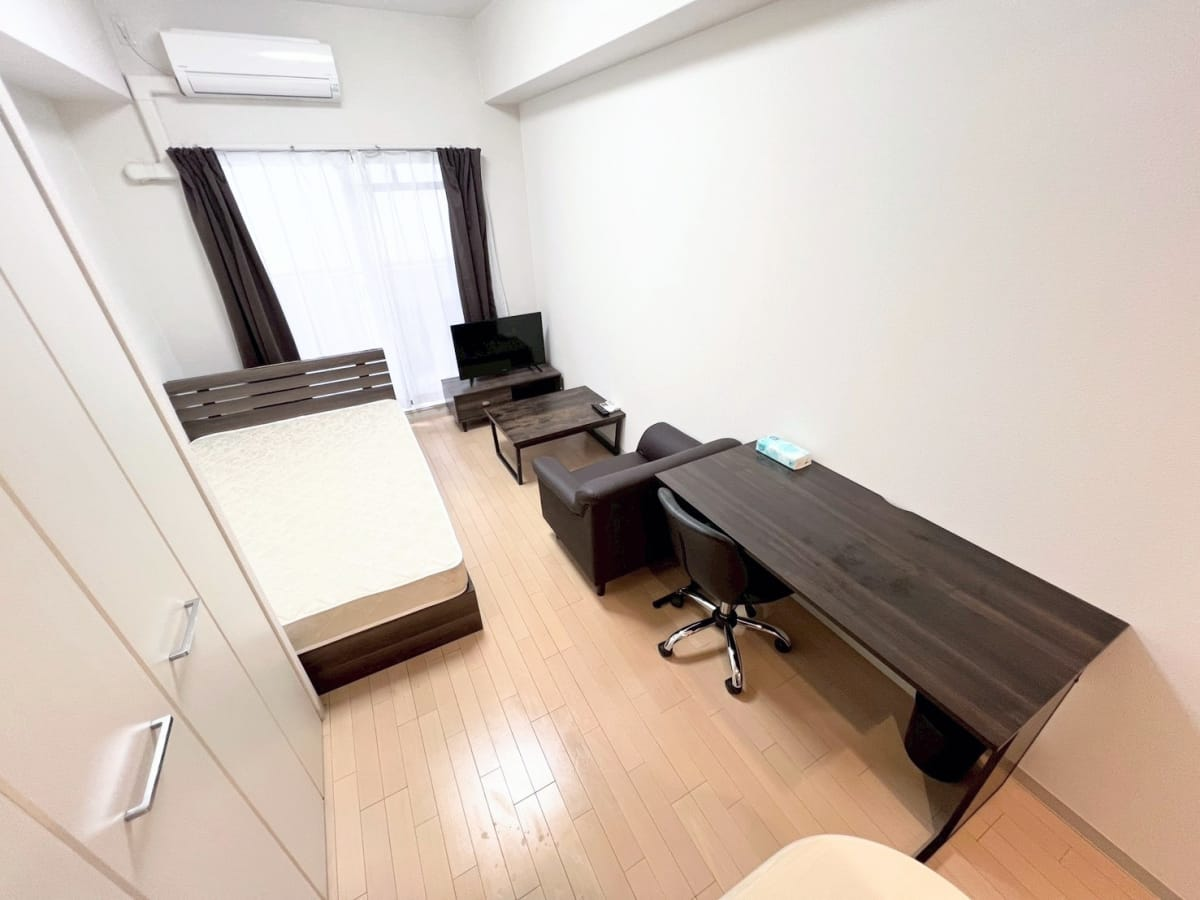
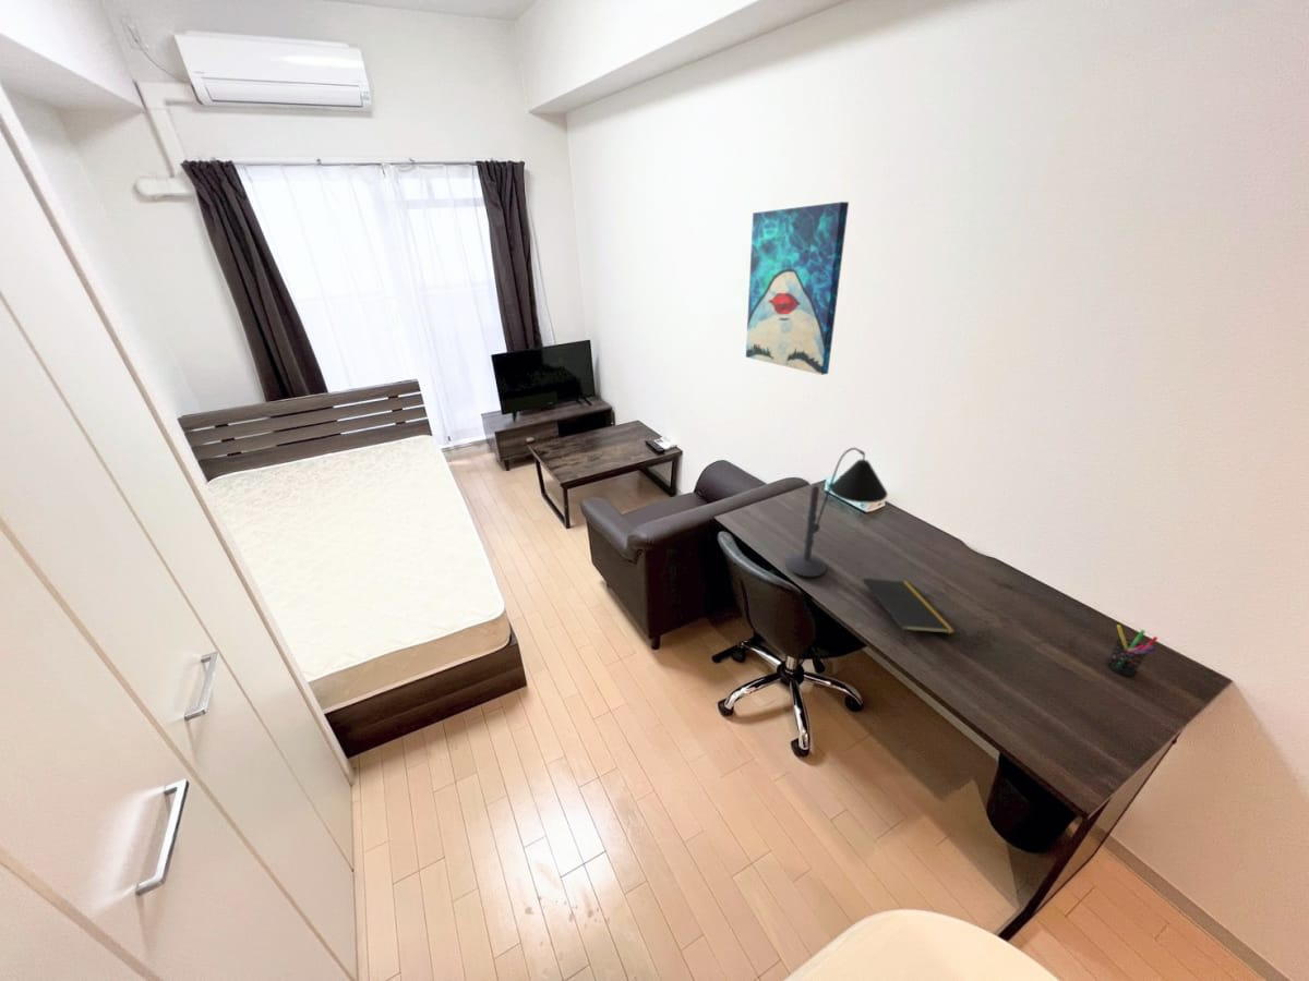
+ pen holder [1106,623,1158,677]
+ notepad [862,578,957,642]
+ wall art [745,201,850,376]
+ desk lamp [785,447,889,578]
